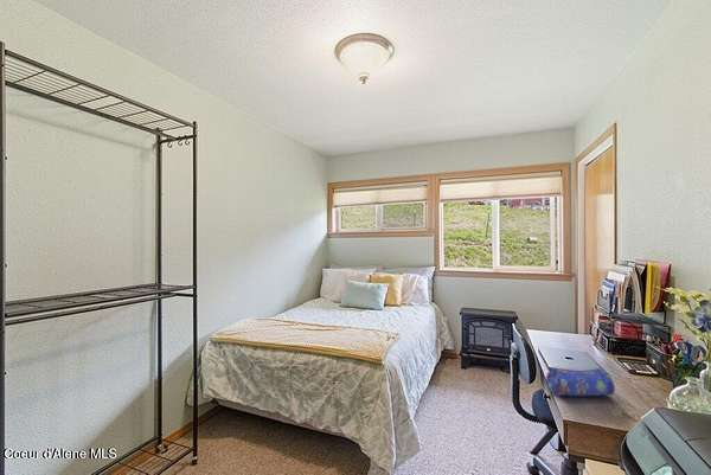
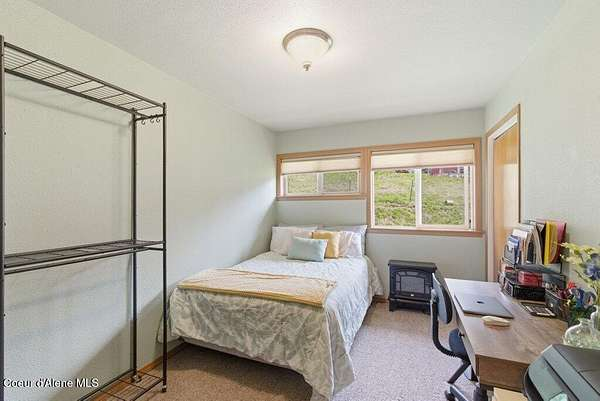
- pencil case [545,367,616,397]
